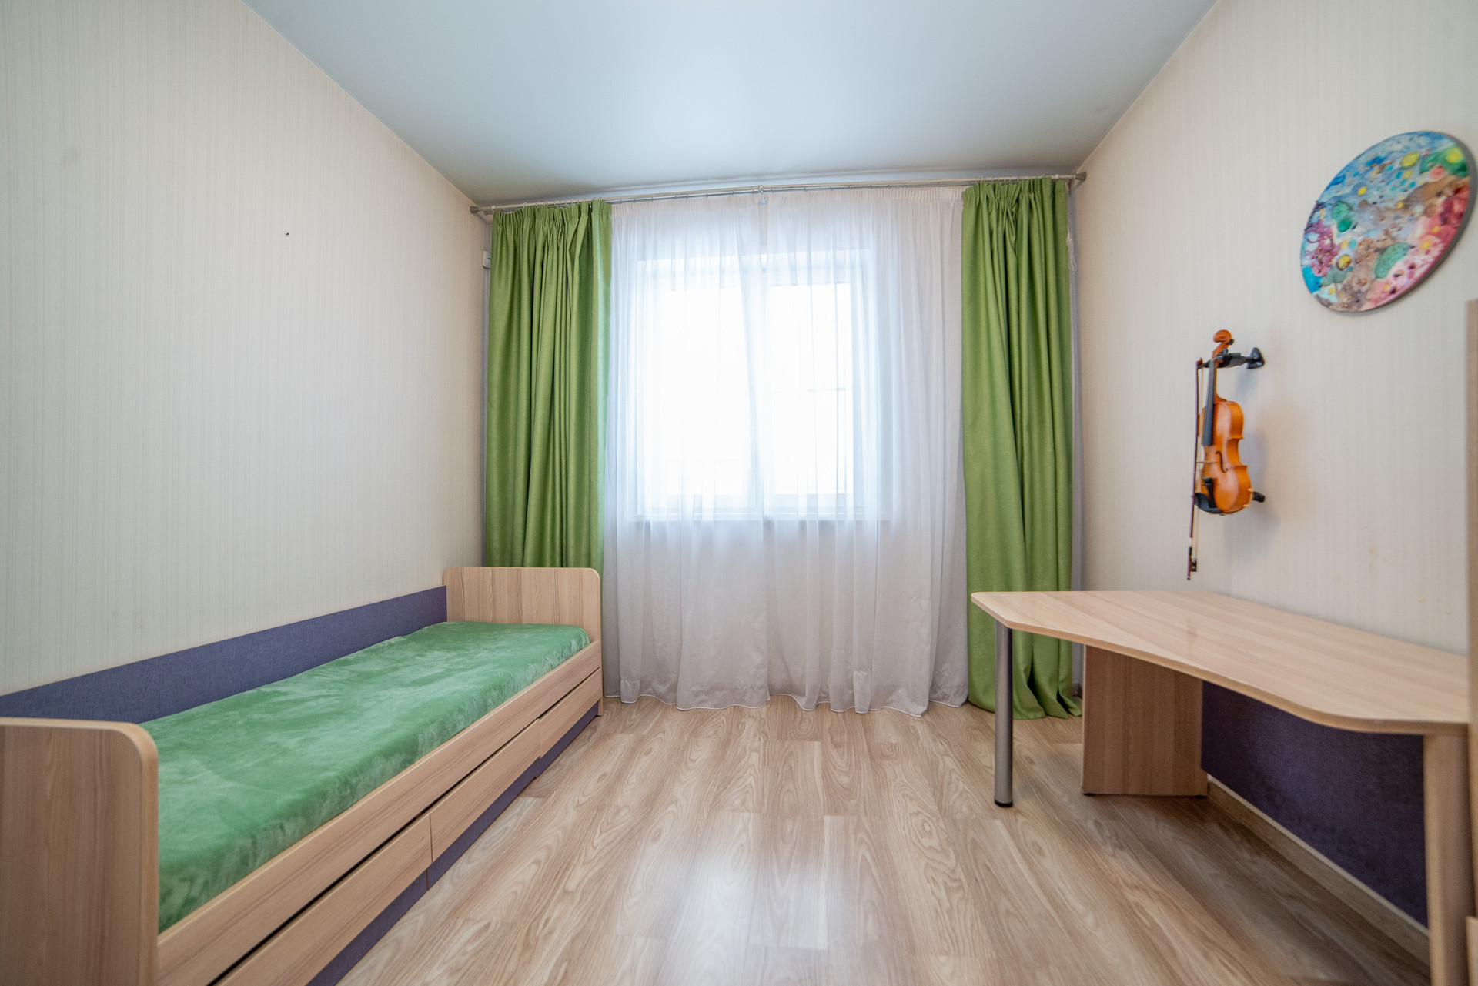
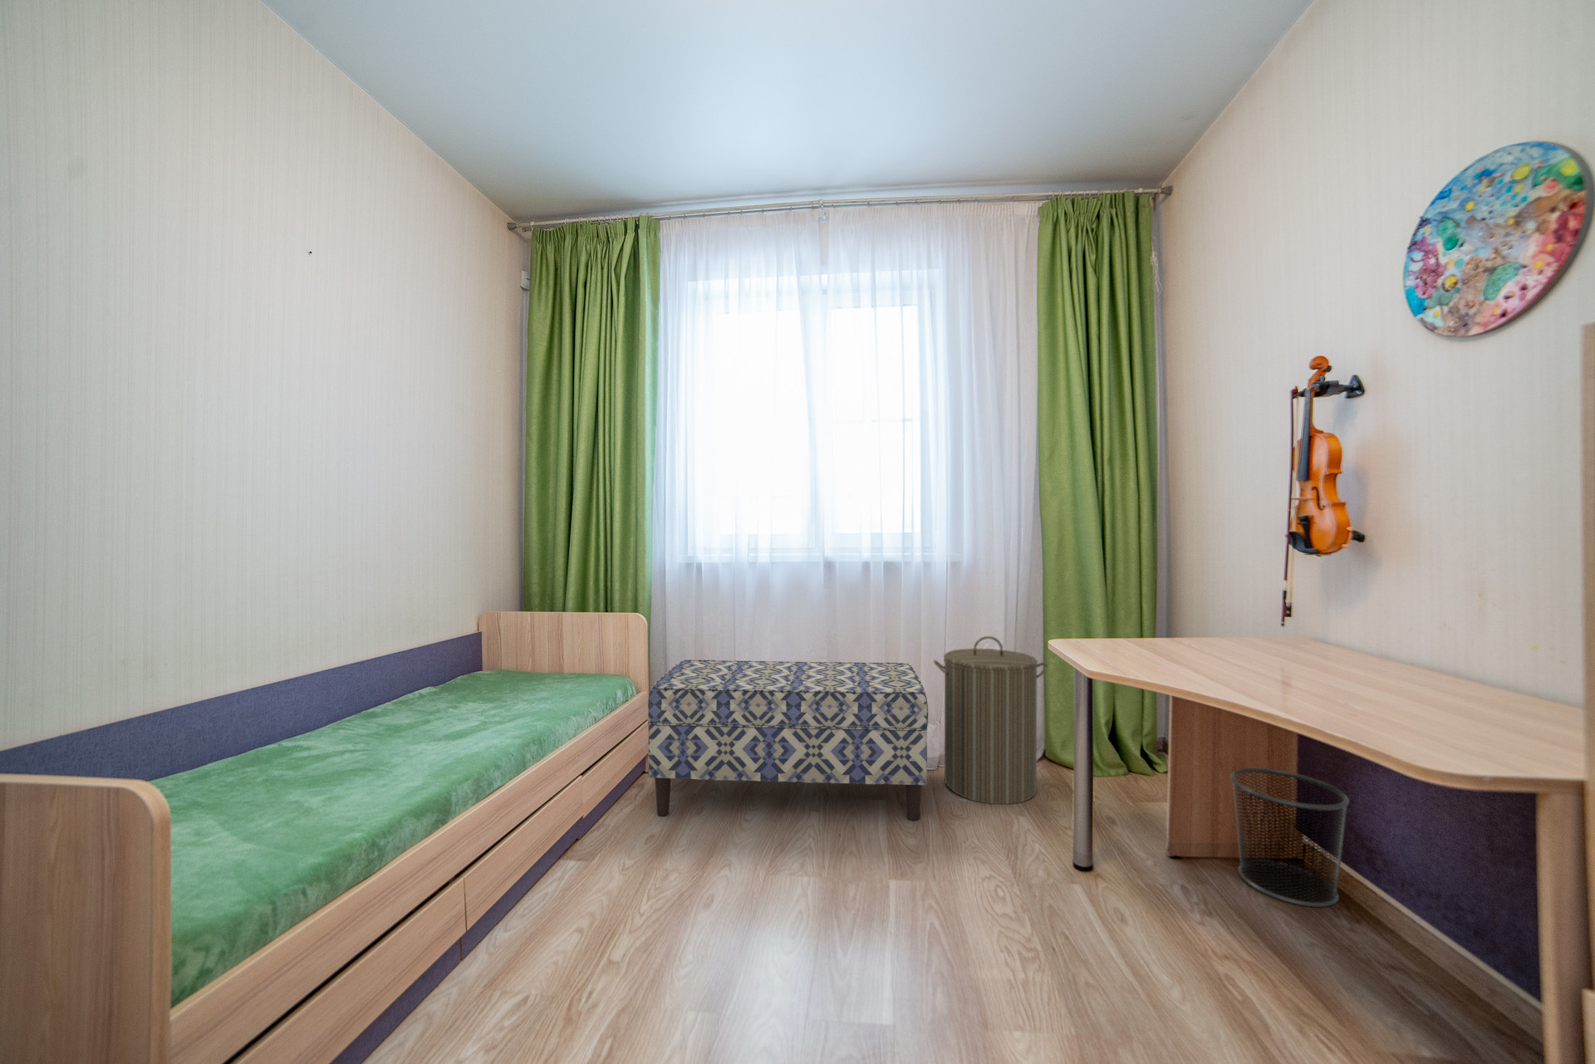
+ laundry hamper [933,635,1049,805]
+ waste bin [1229,767,1350,908]
+ bench [647,659,929,822]
